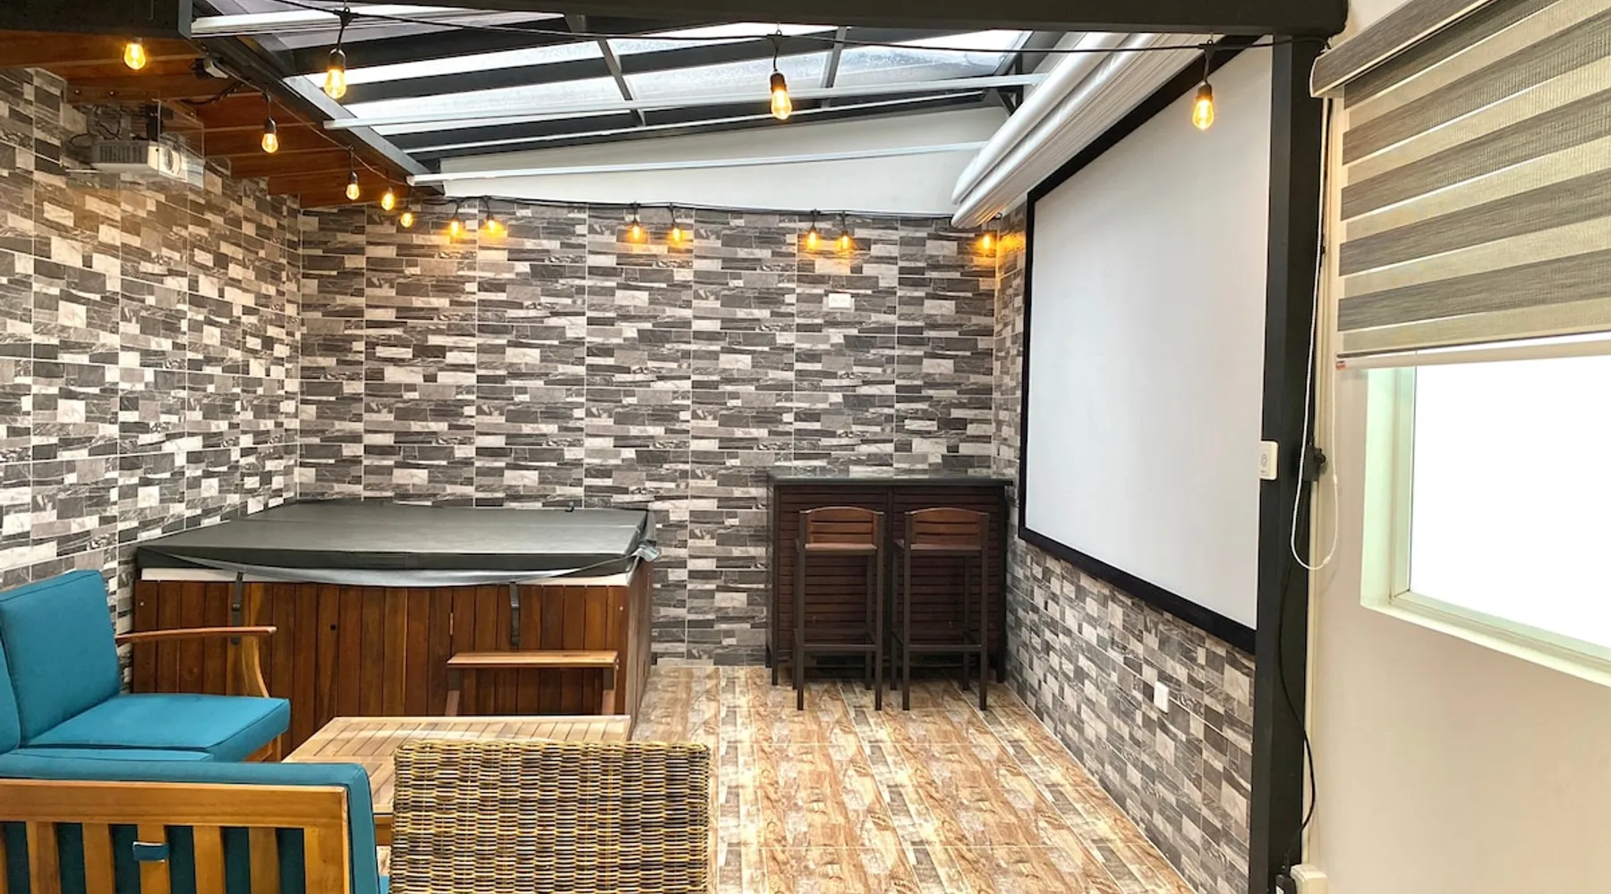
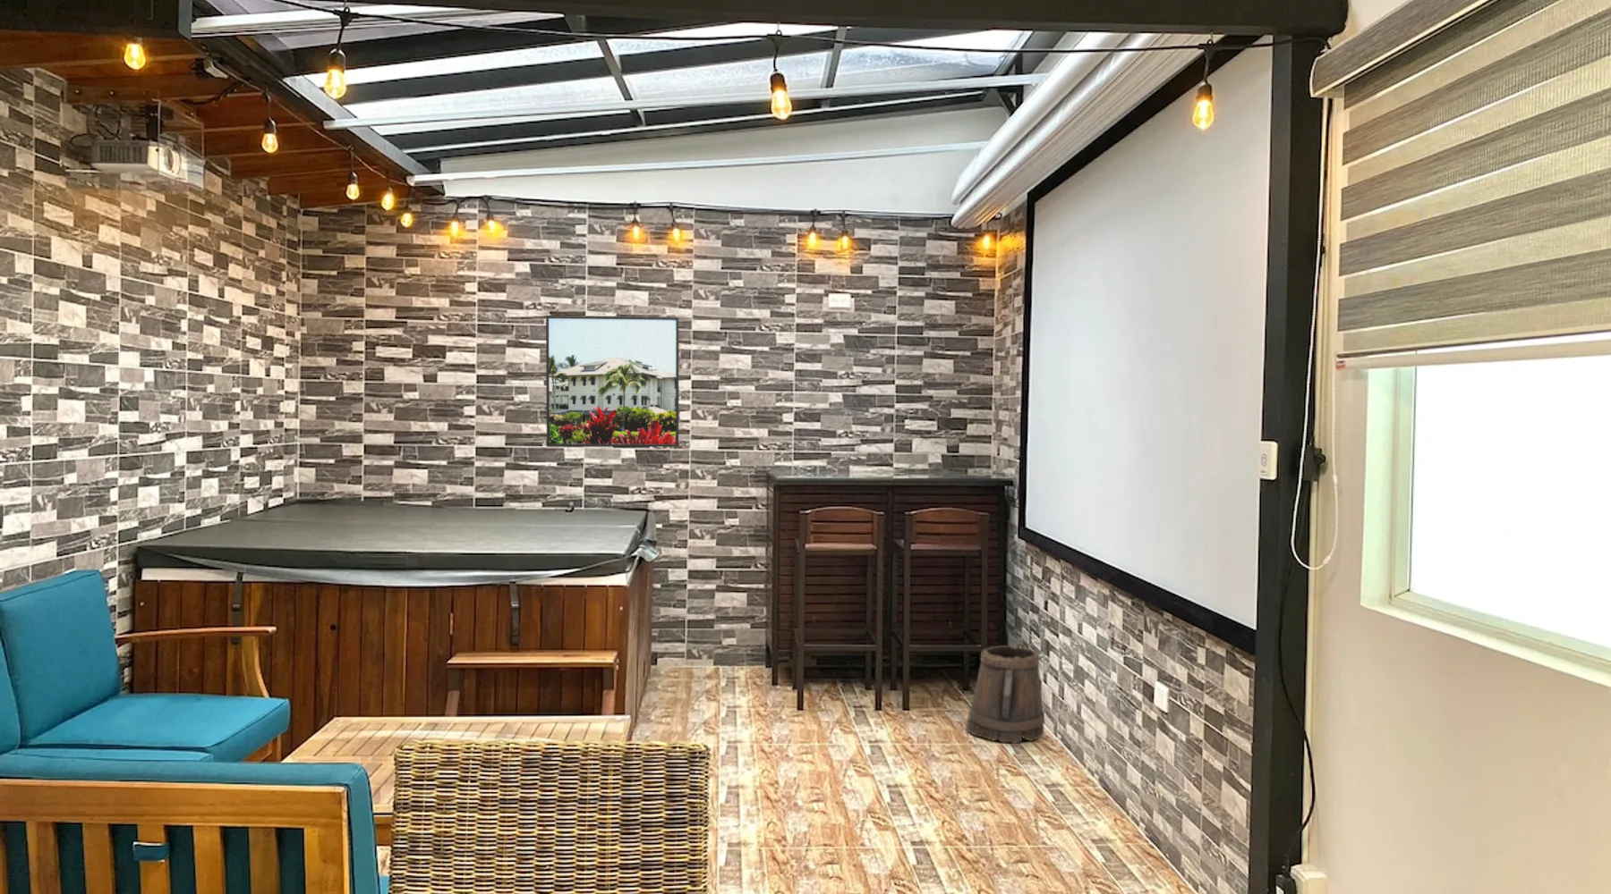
+ bucket [966,644,1046,744]
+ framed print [545,315,679,448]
